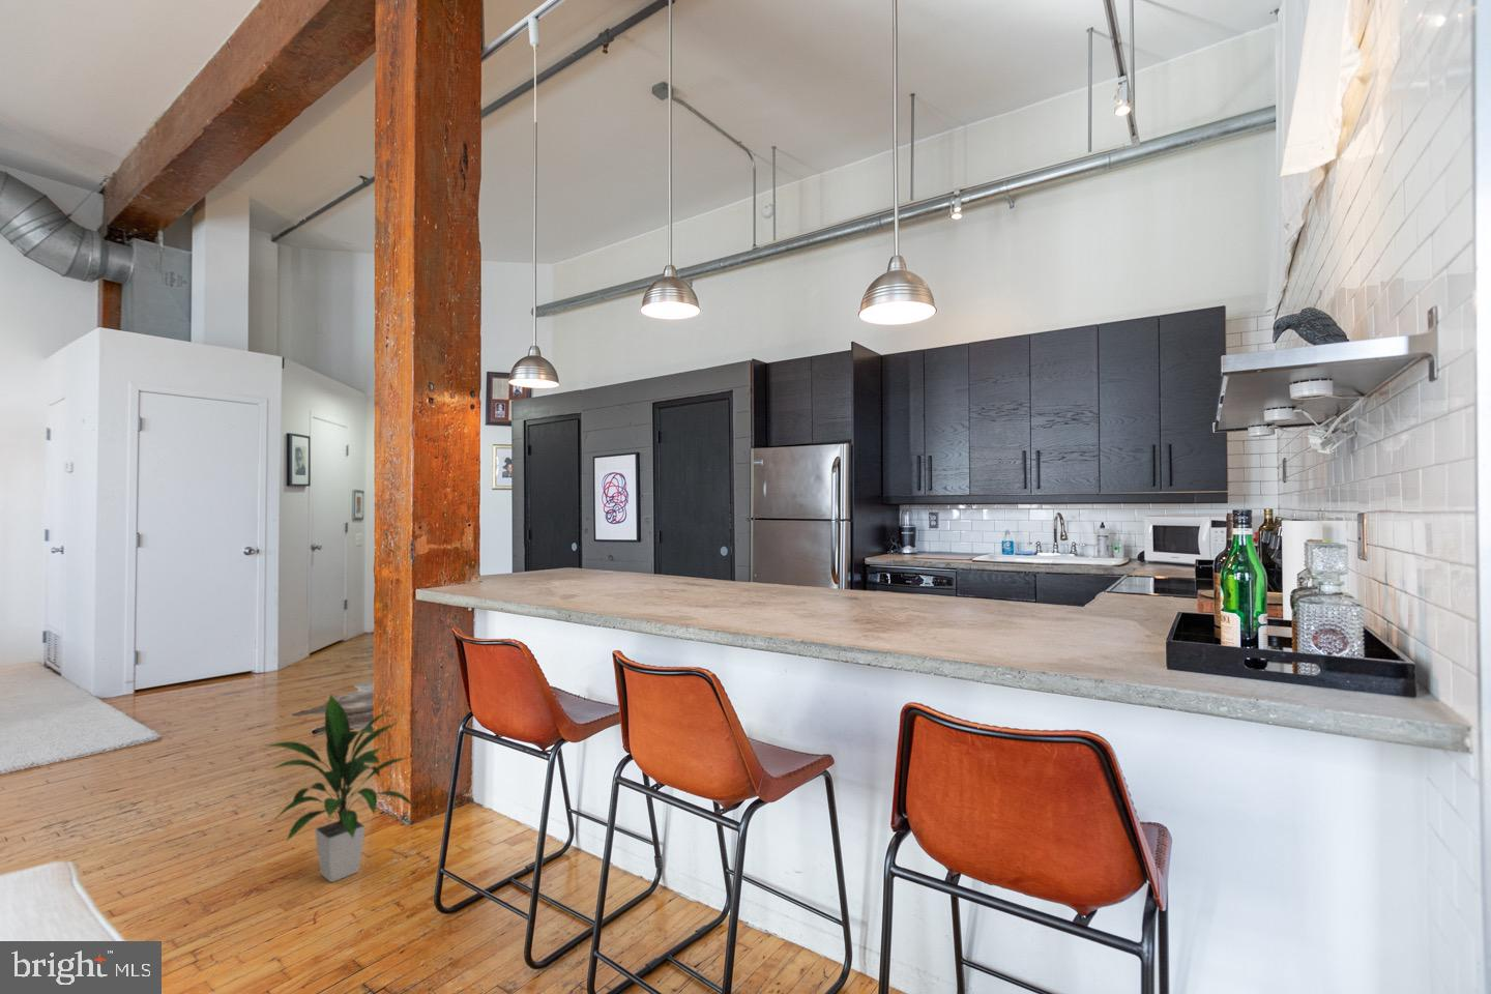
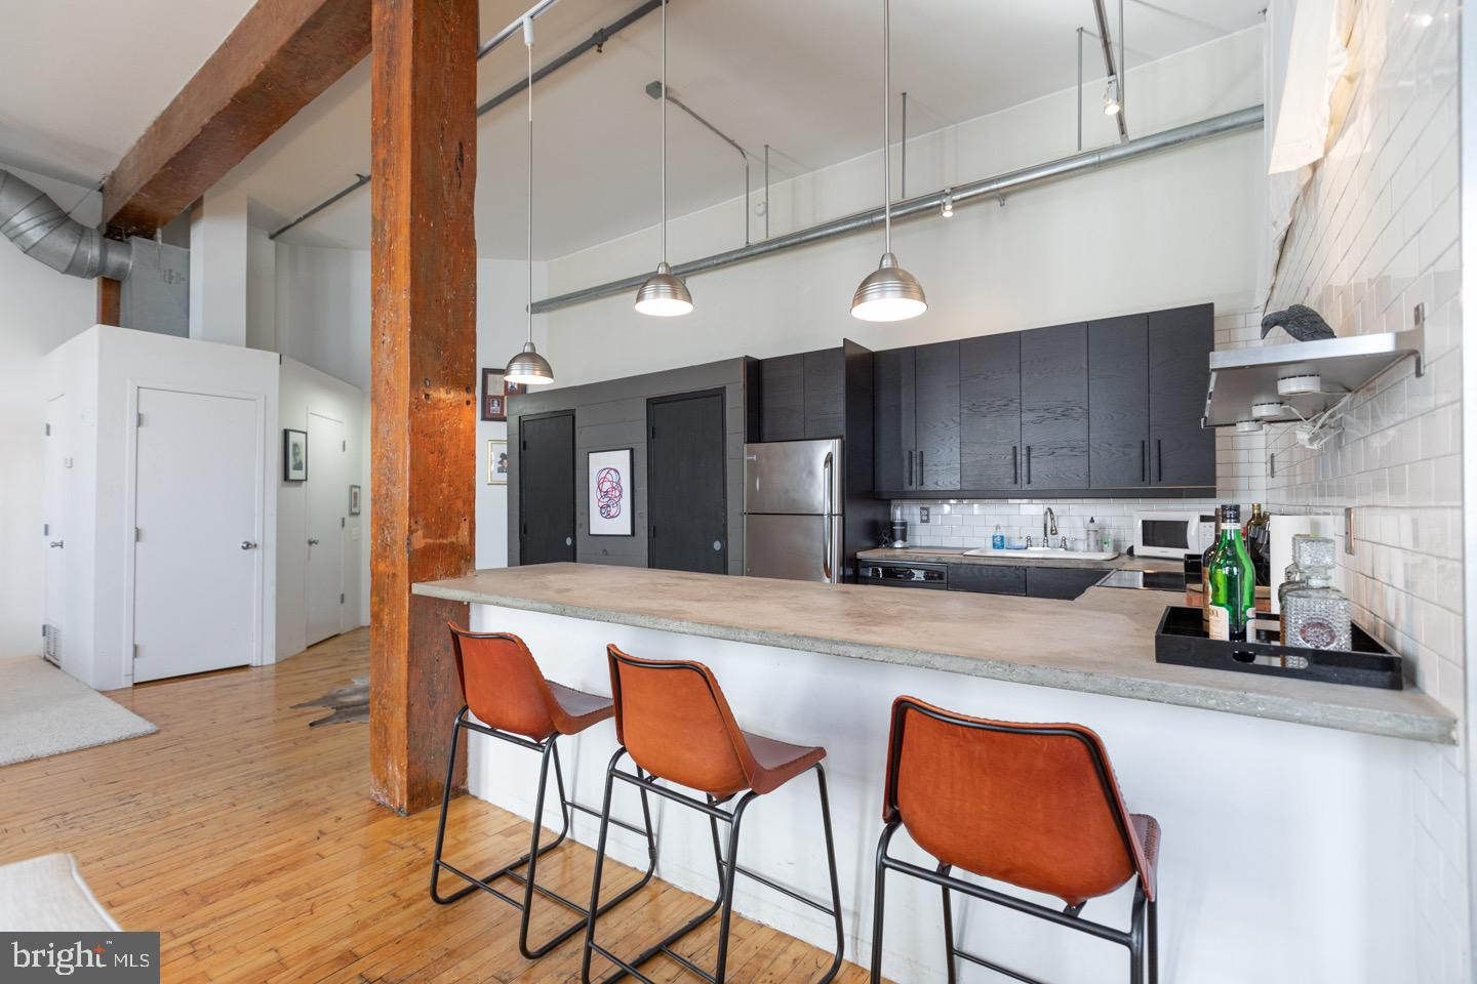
- indoor plant [265,692,419,883]
